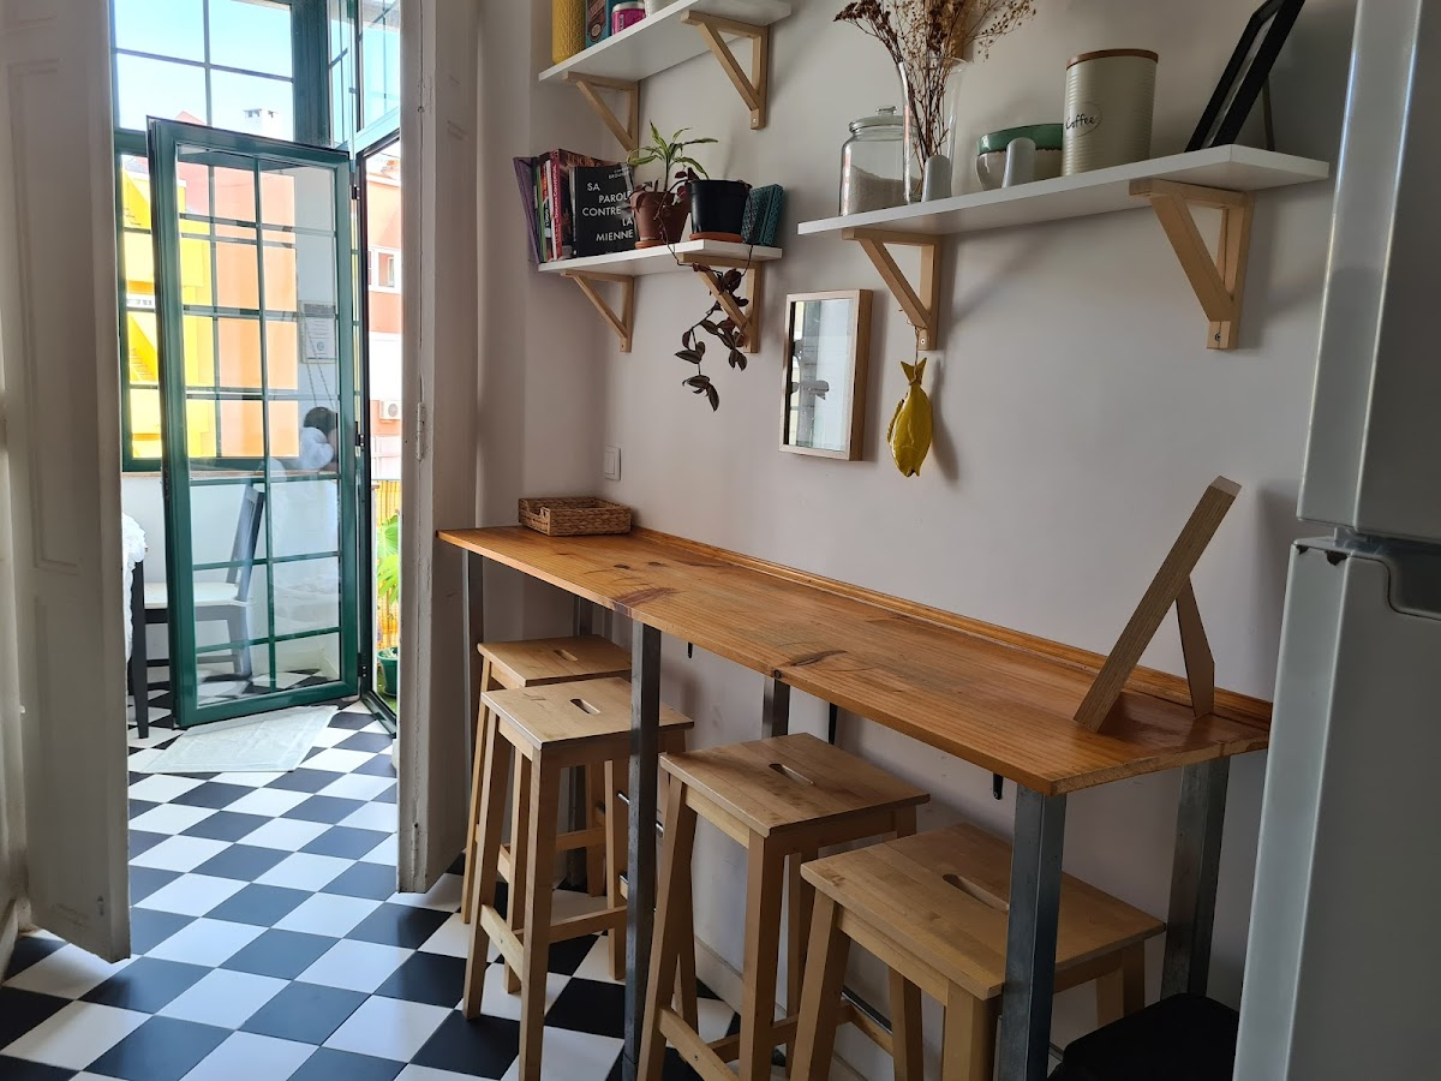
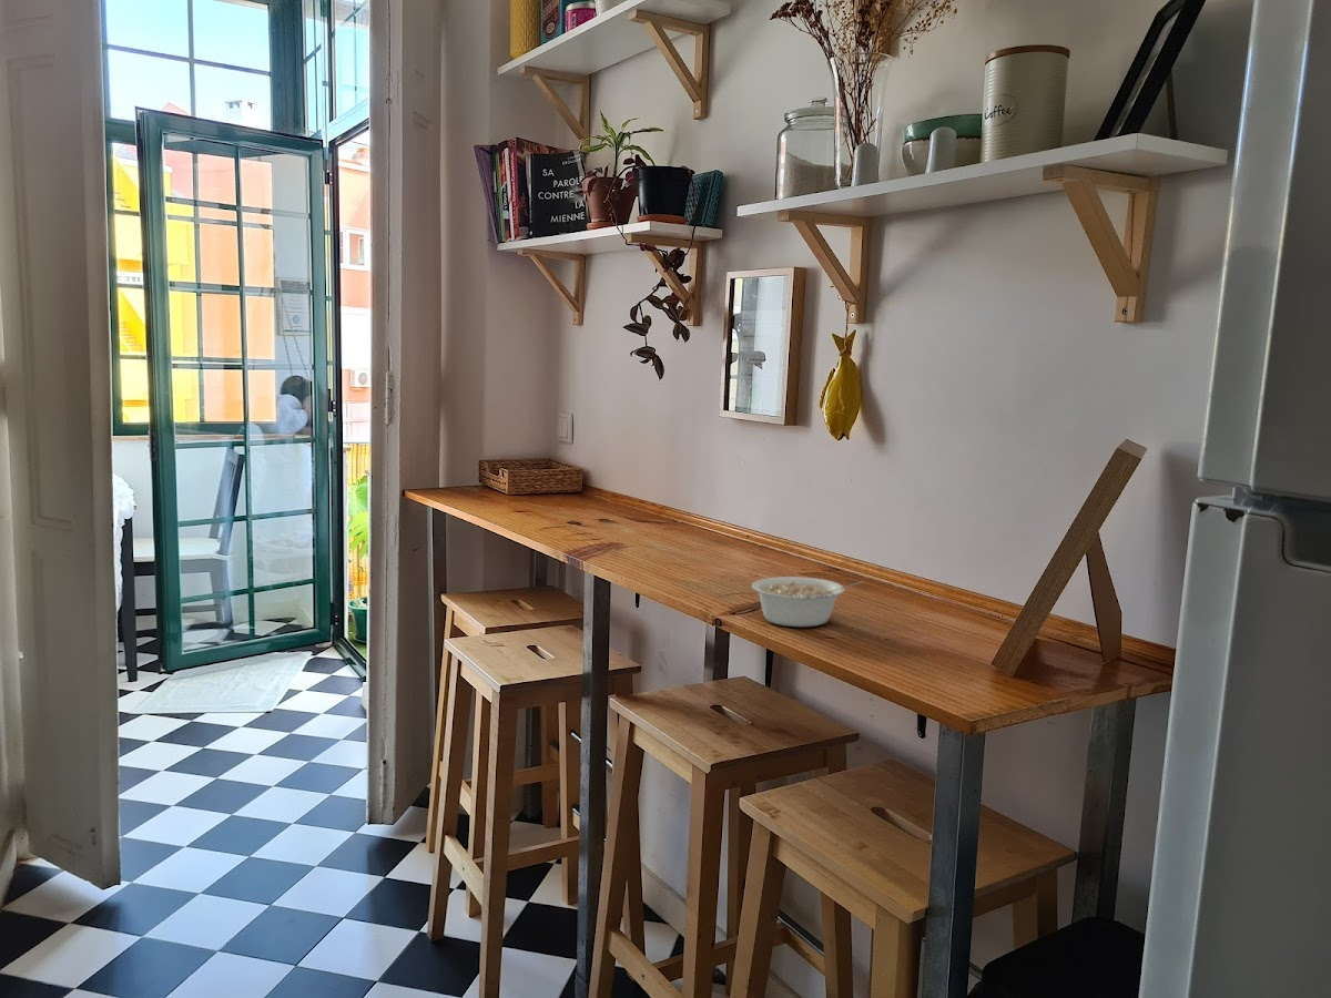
+ legume [751,576,865,628]
